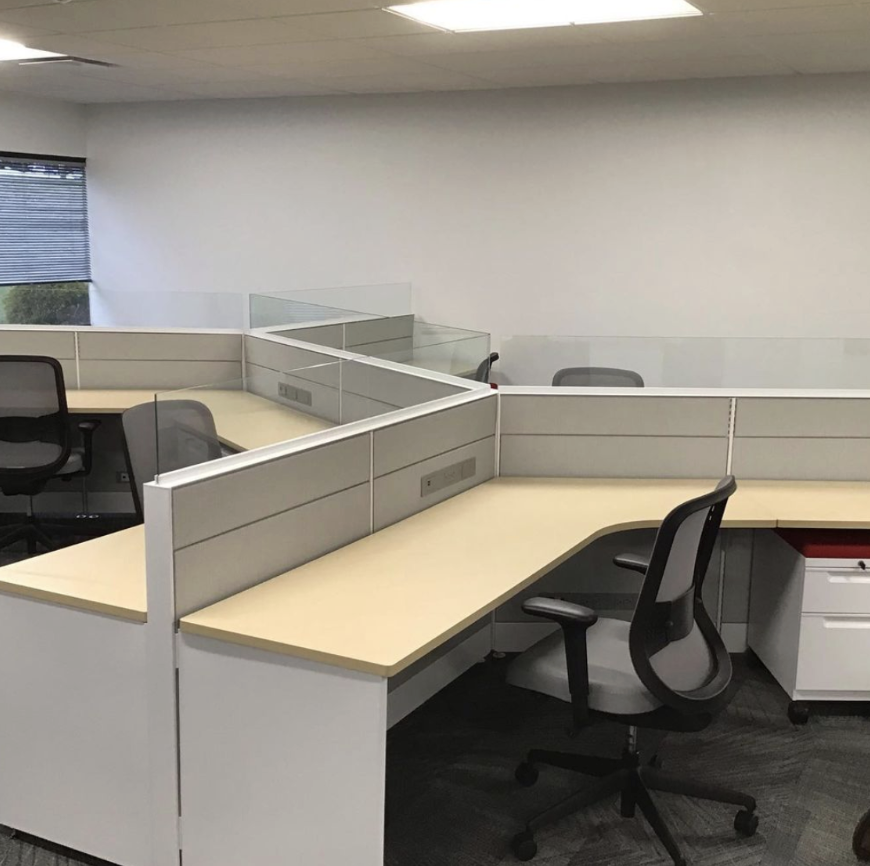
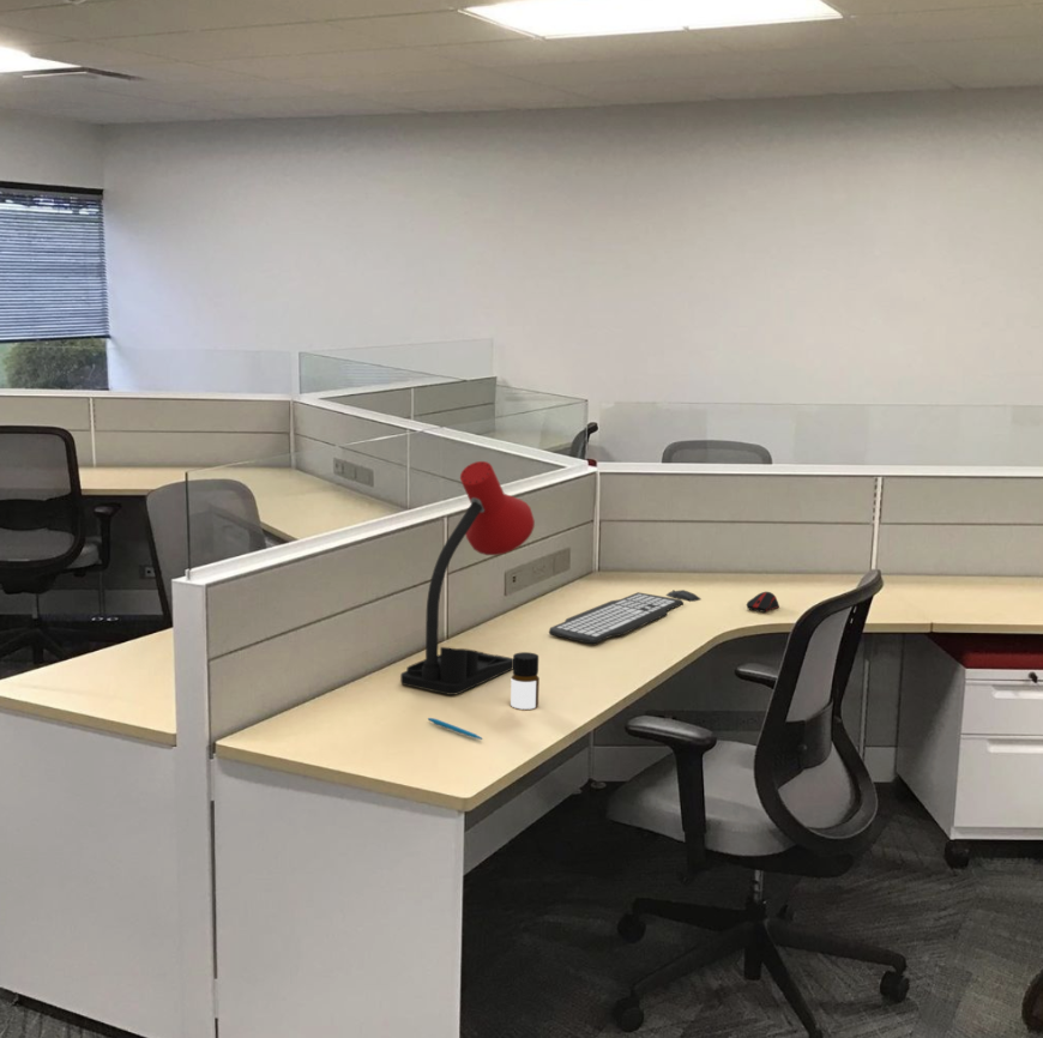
+ desk lamp [399,460,536,696]
+ keyboard [548,589,703,645]
+ computer mouse [746,591,780,614]
+ bottle [510,651,541,711]
+ pen [427,717,484,741]
